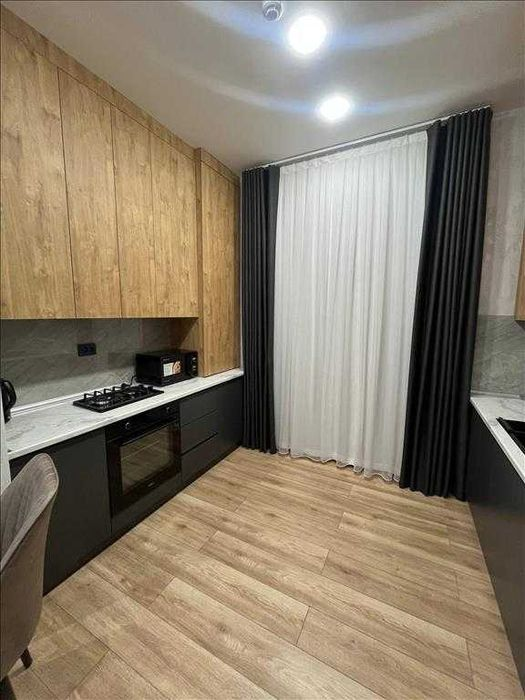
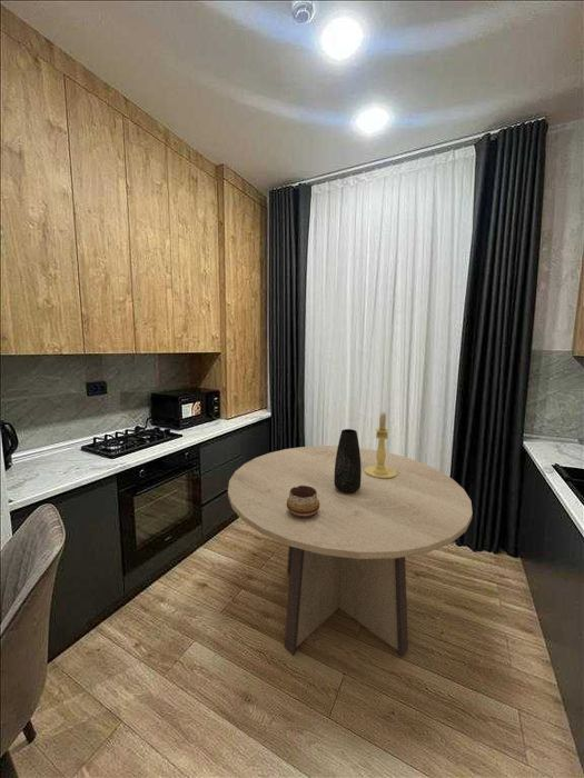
+ vase [334,428,362,493]
+ dining table [227,445,474,658]
+ candle holder [365,411,396,478]
+ decorative bowl [287,486,319,519]
